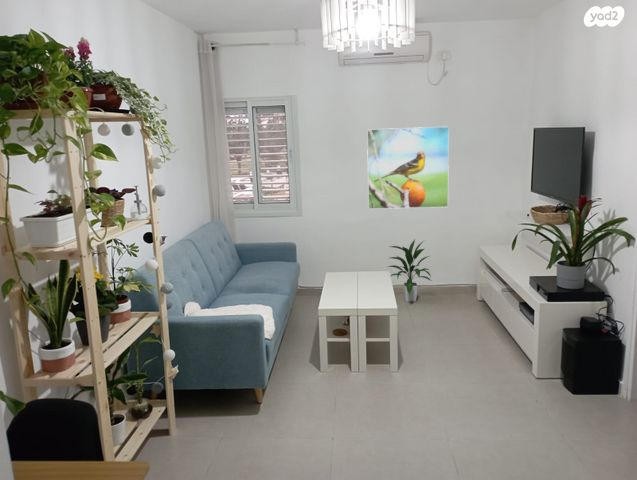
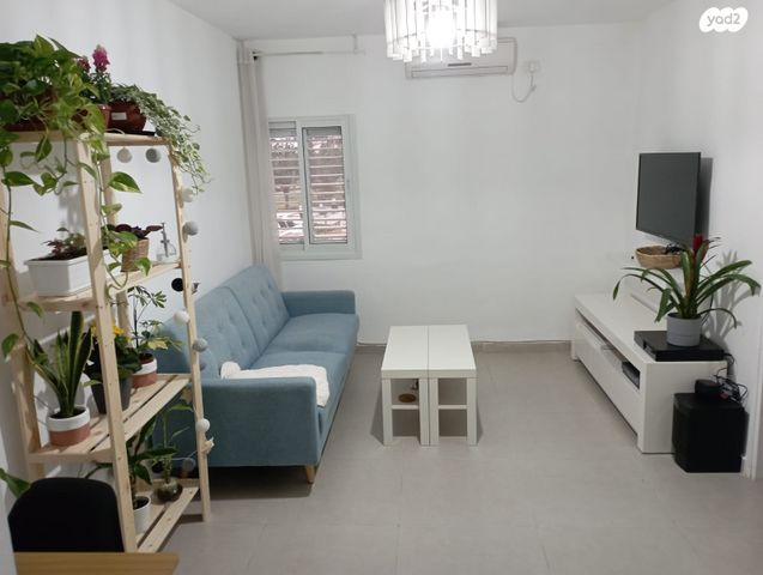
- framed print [366,126,450,210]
- indoor plant [387,238,432,303]
